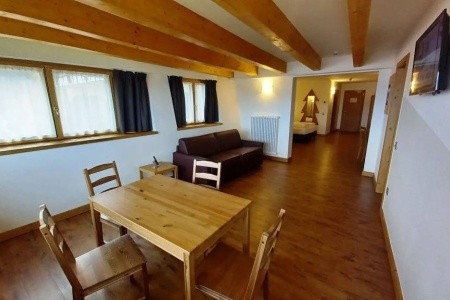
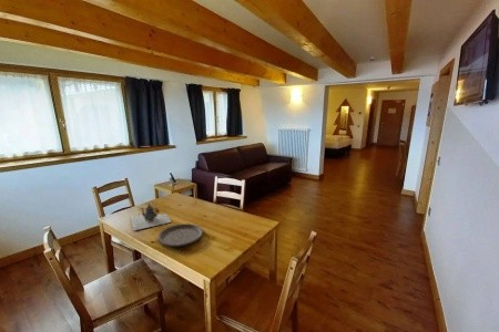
+ teapot [129,201,173,231]
+ plate [156,222,204,248]
